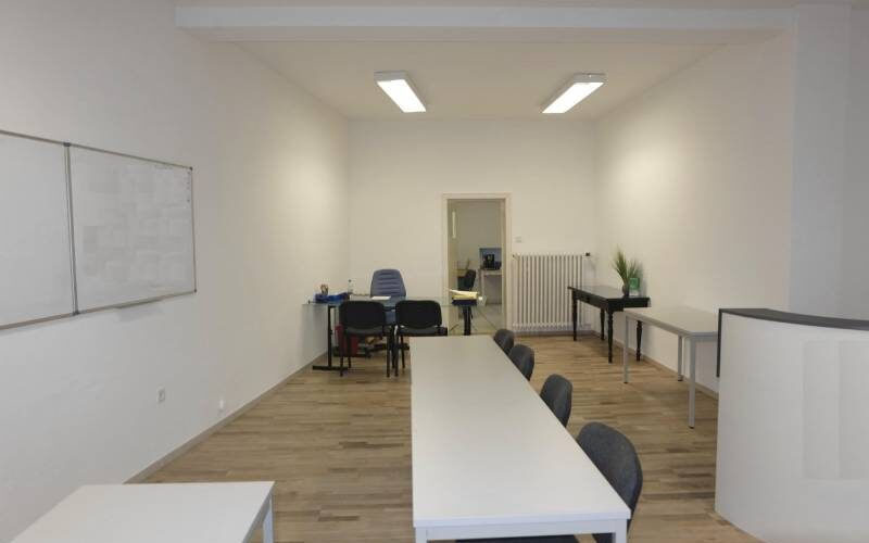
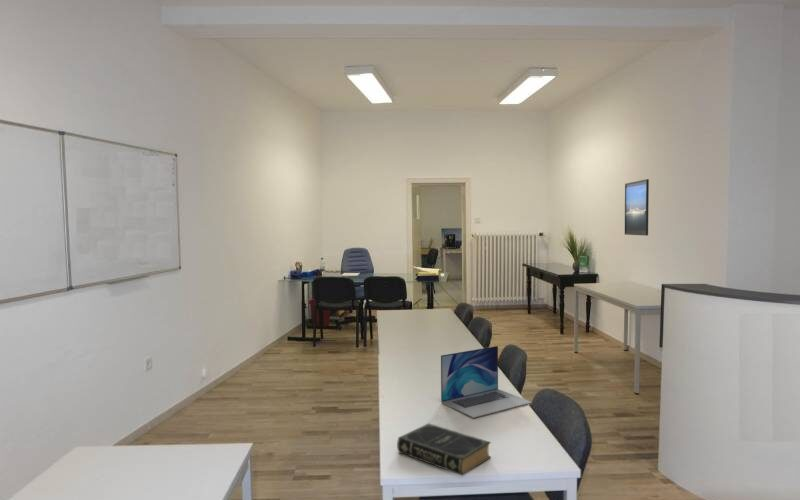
+ laptop [440,345,533,419]
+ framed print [624,178,650,237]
+ book [396,422,492,477]
